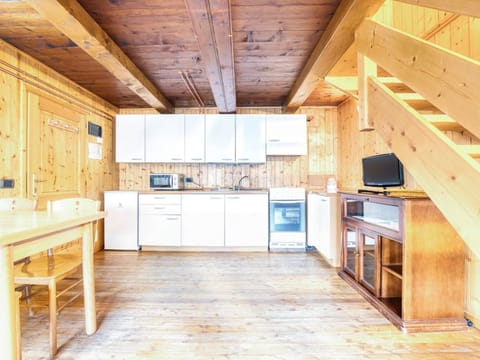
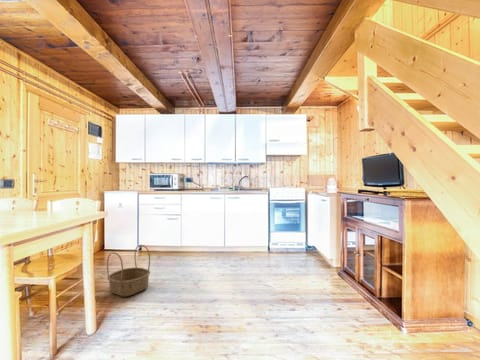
+ basket [106,244,151,298]
